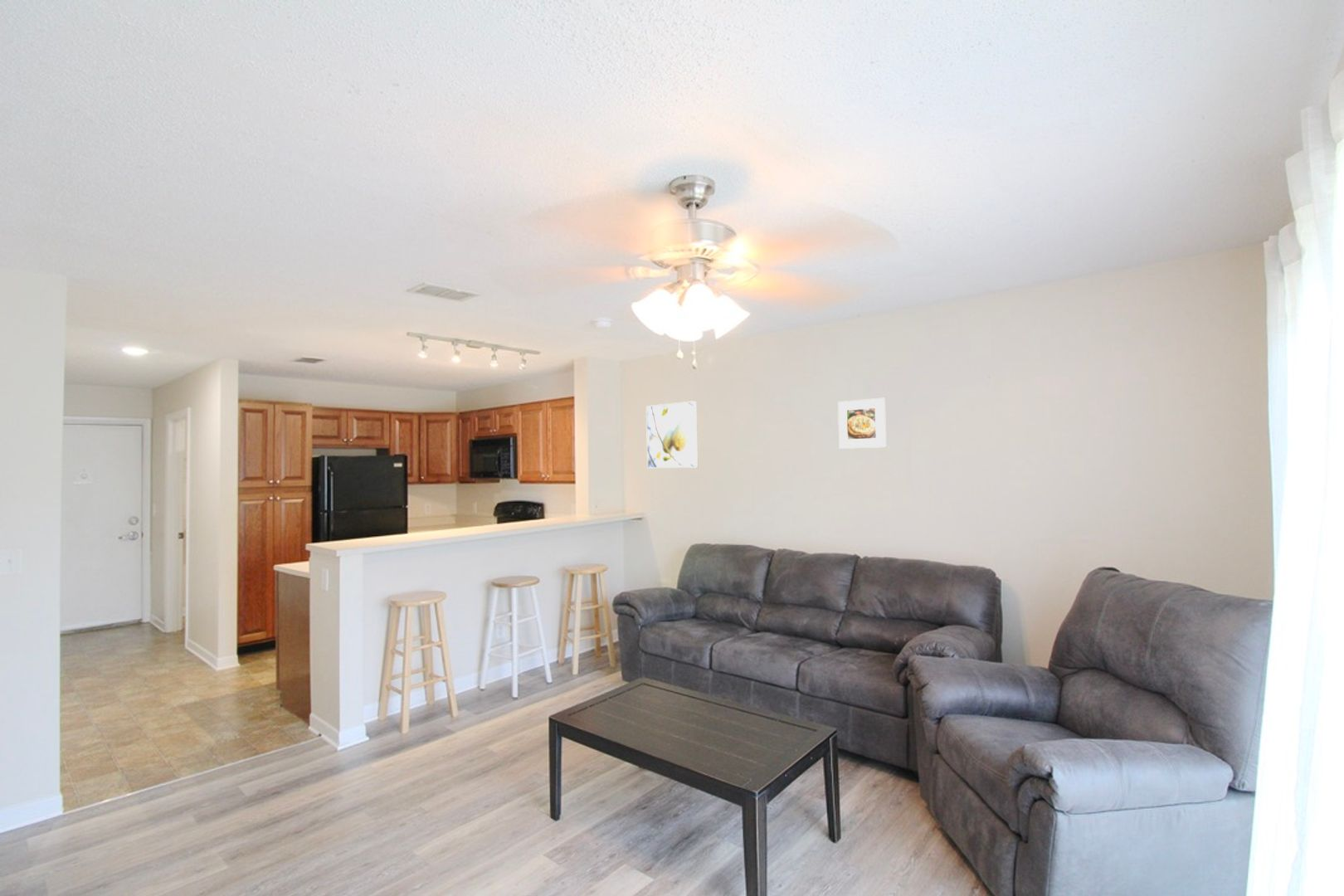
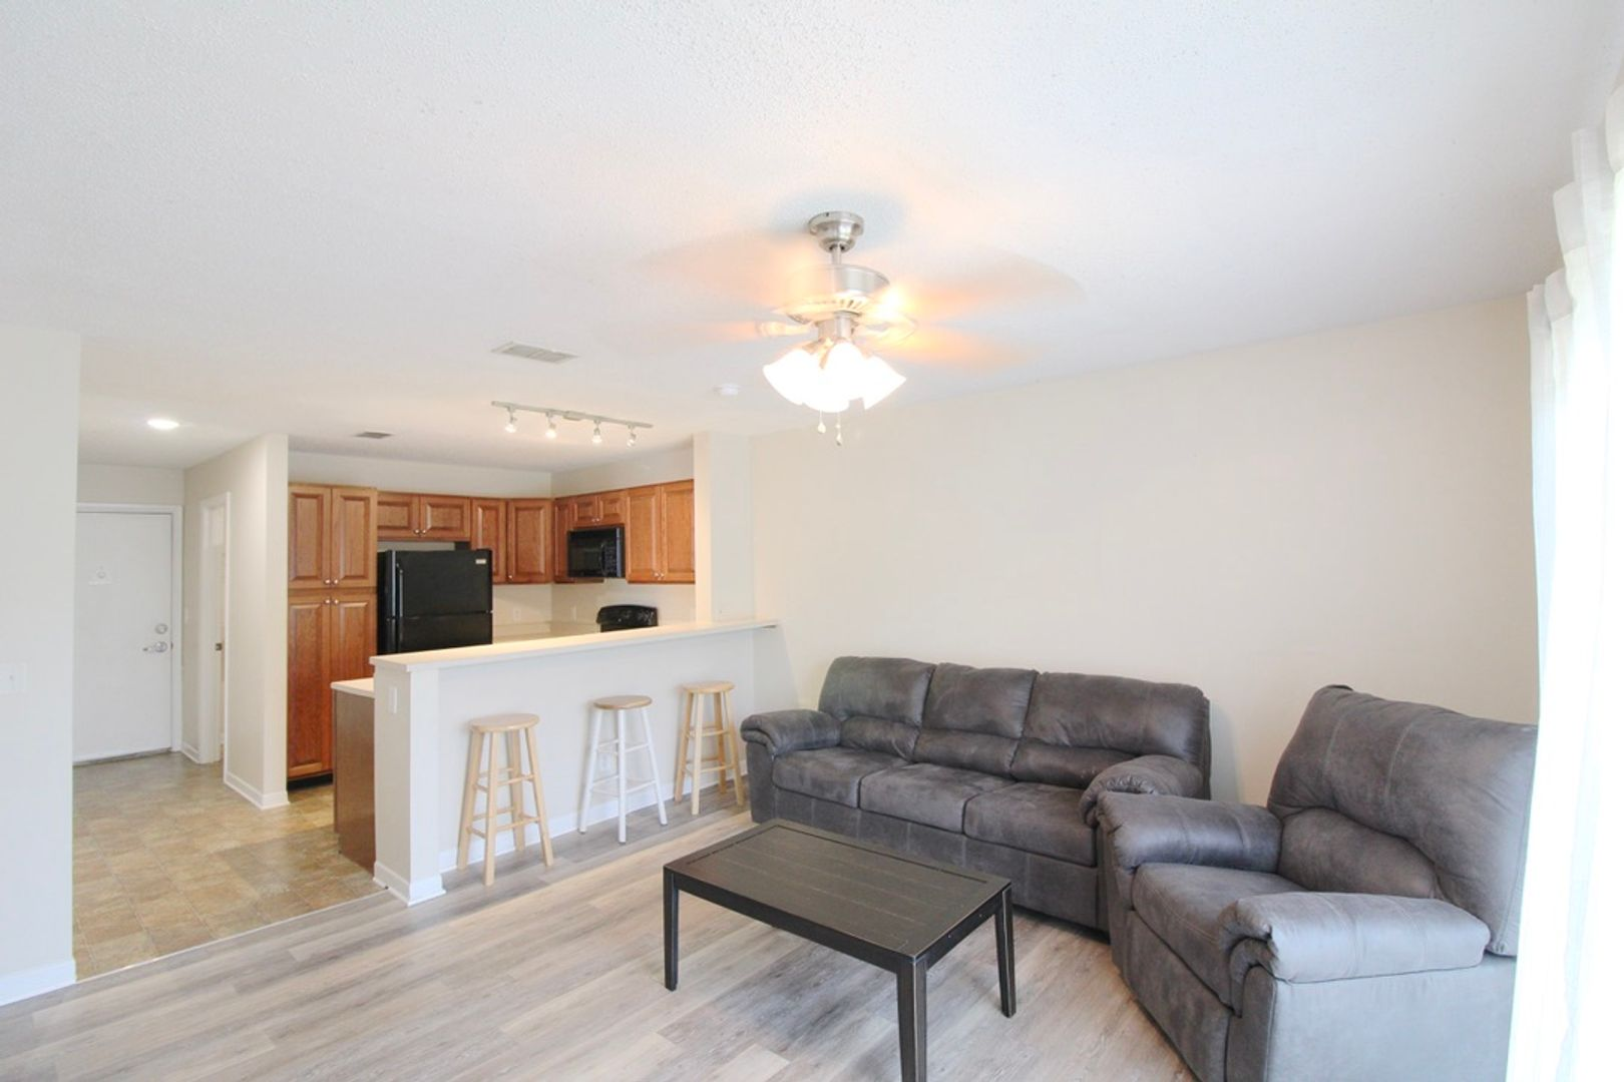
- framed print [645,400,699,469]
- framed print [837,397,887,450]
